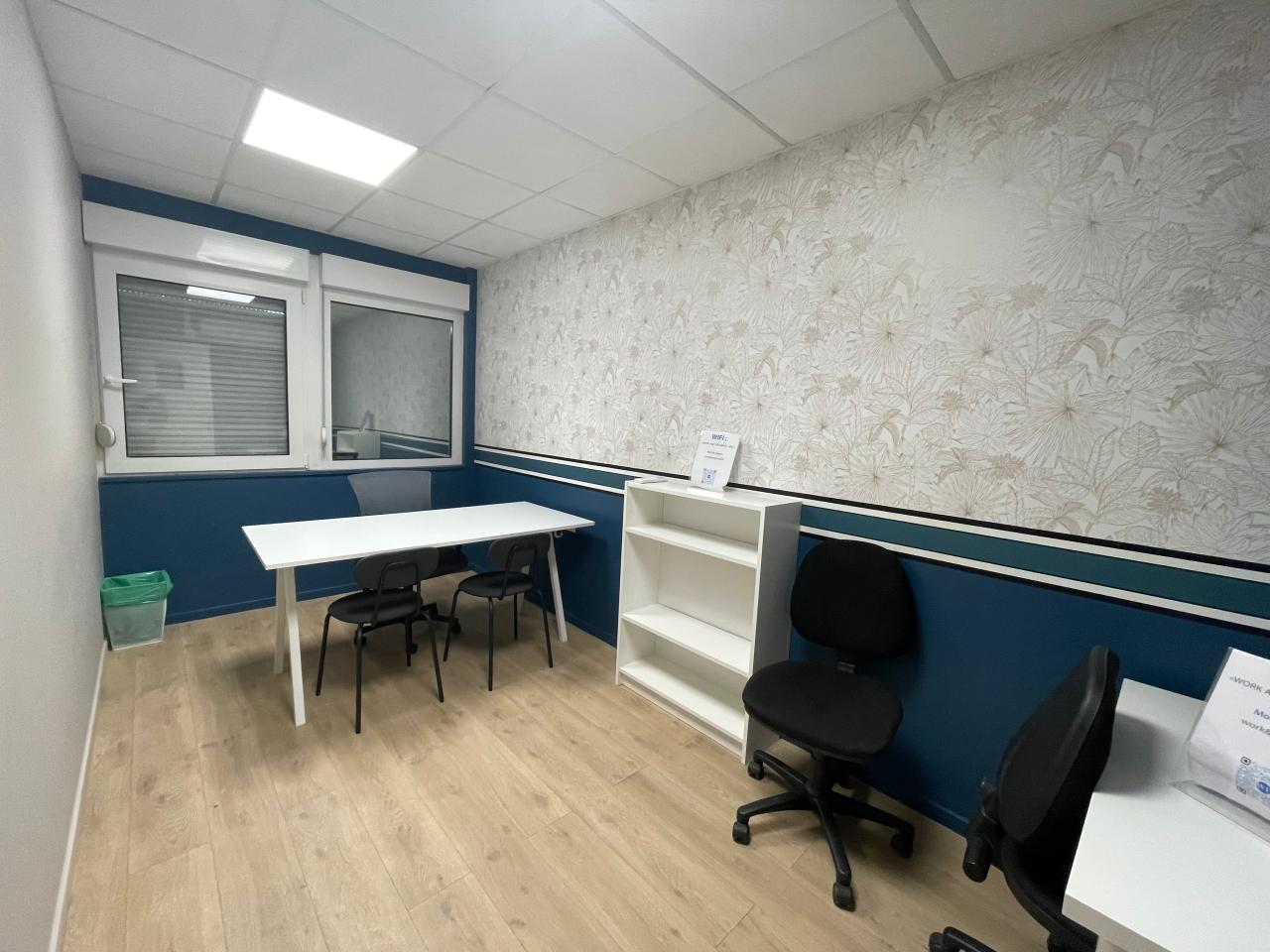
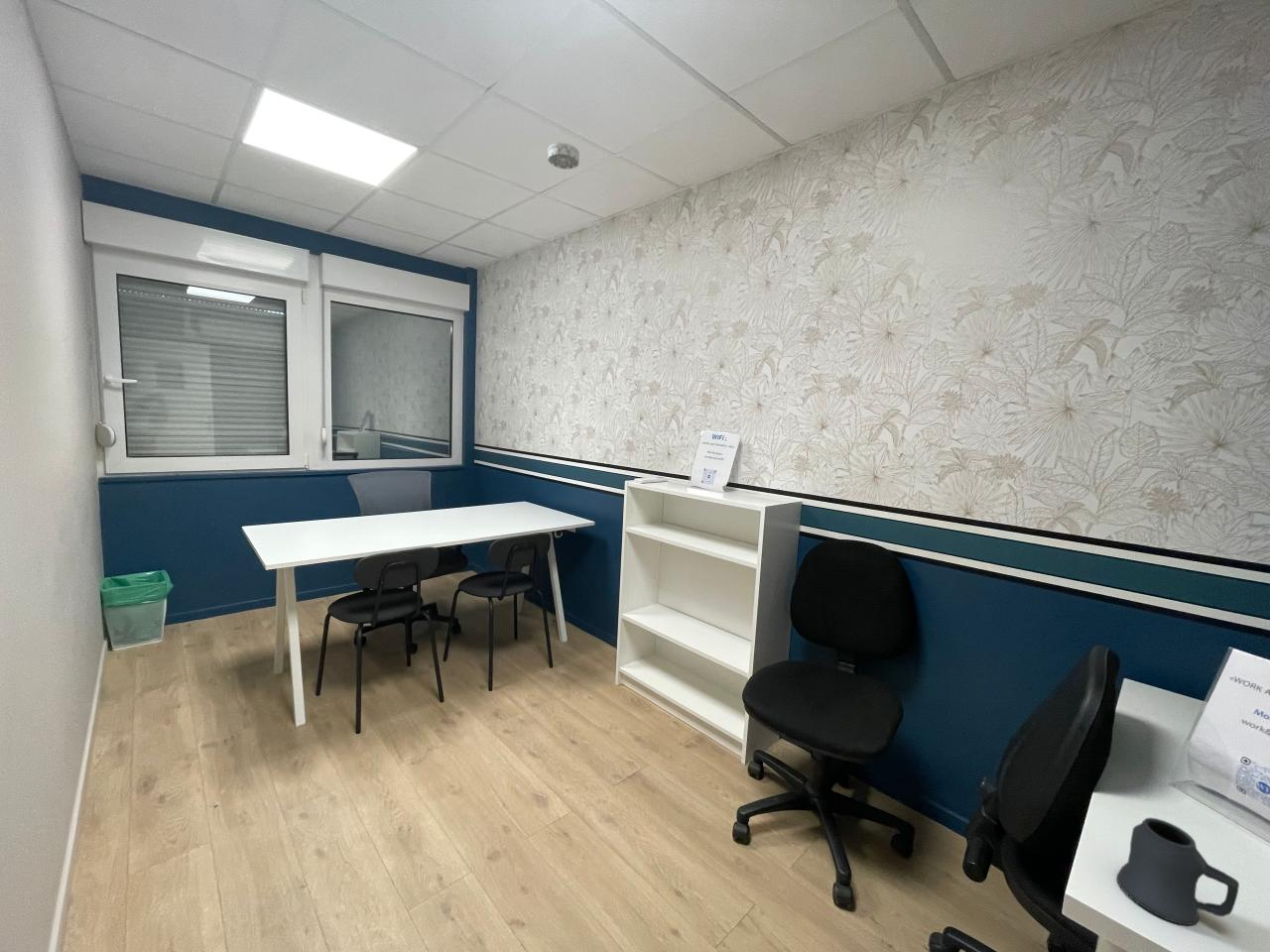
+ smoke detector [547,141,580,171]
+ mug [1116,817,1240,926]
